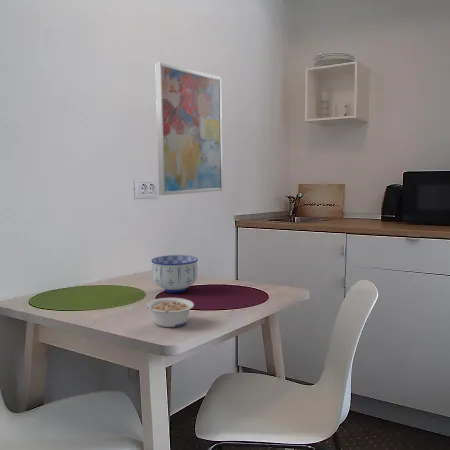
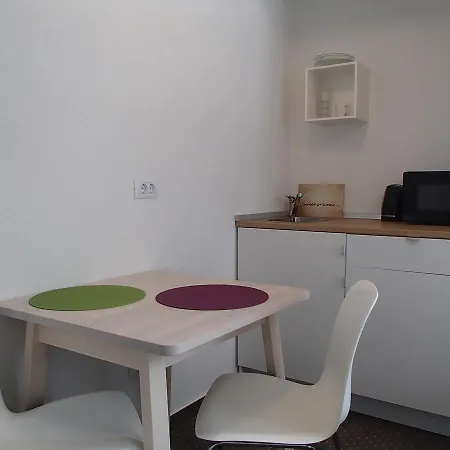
- legume [145,297,195,328]
- bowl [150,254,199,294]
- wall art [155,62,223,196]
